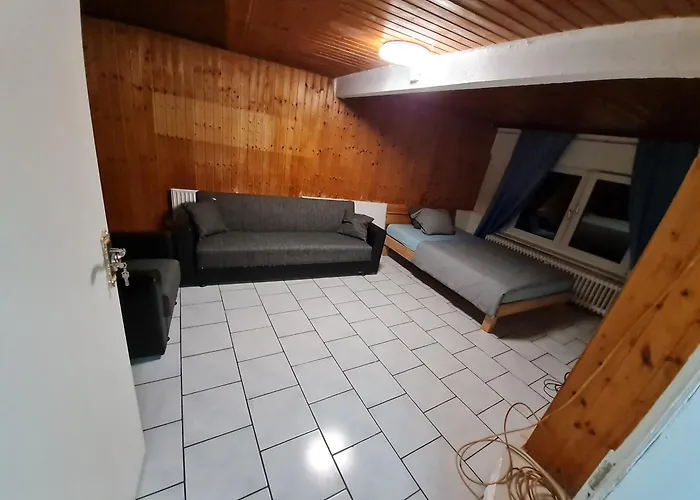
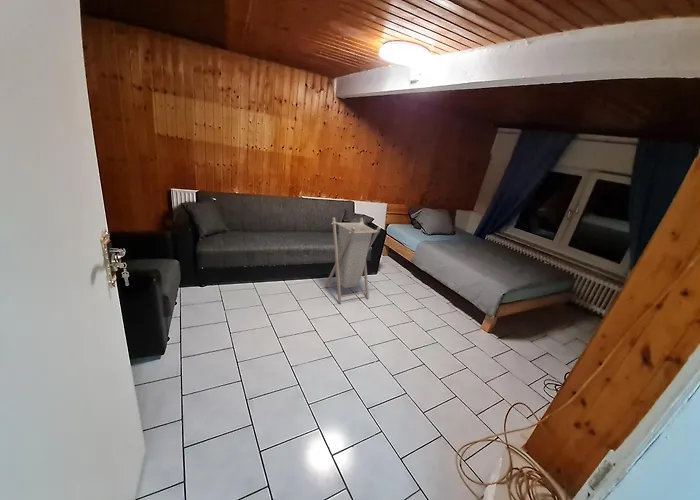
+ laundry hamper [324,216,382,304]
